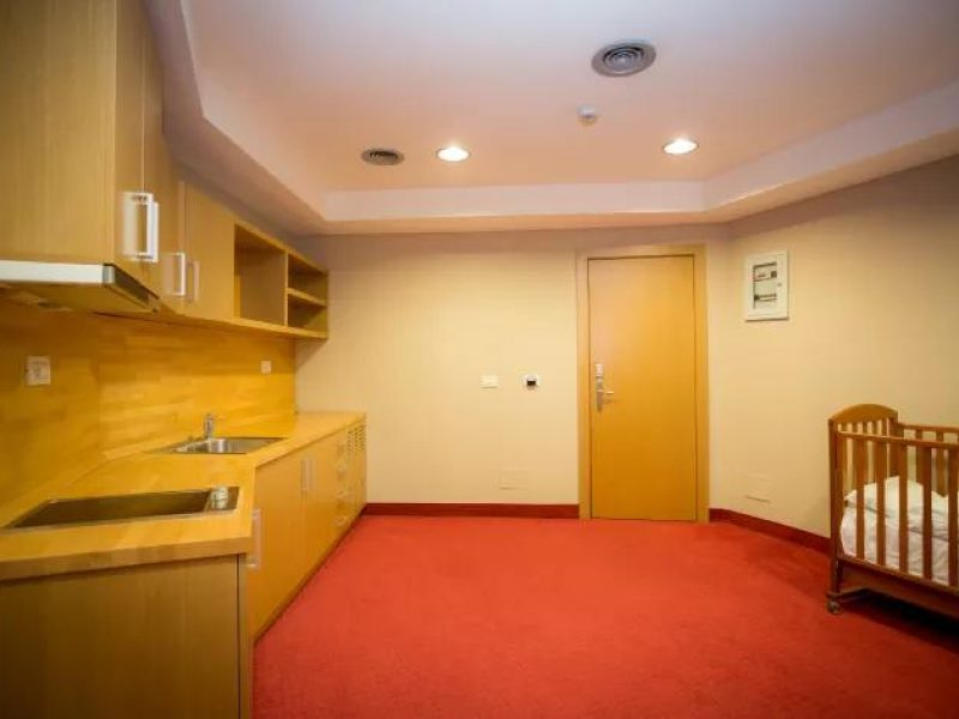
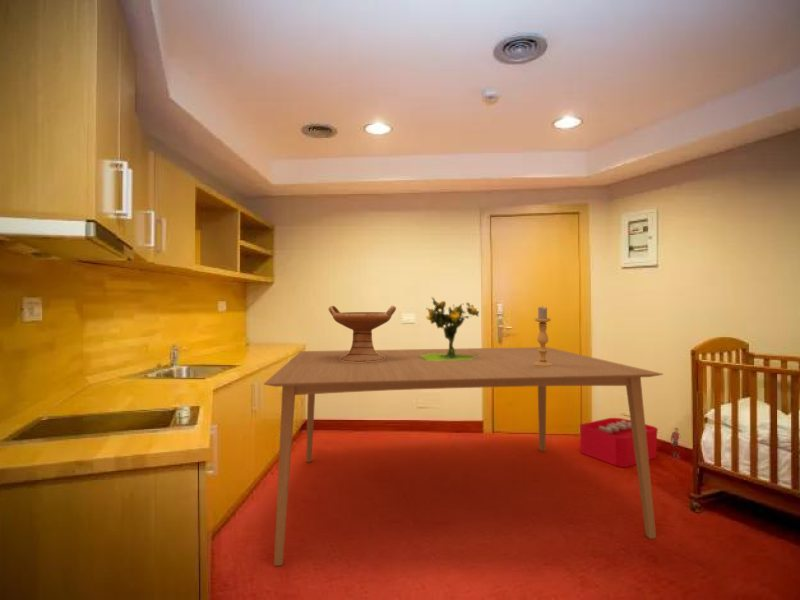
+ candle holder [534,305,552,366]
+ dining table [263,346,664,567]
+ decorative bowl [328,305,397,362]
+ bouquet [420,296,483,361]
+ storage bin [579,417,681,468]
